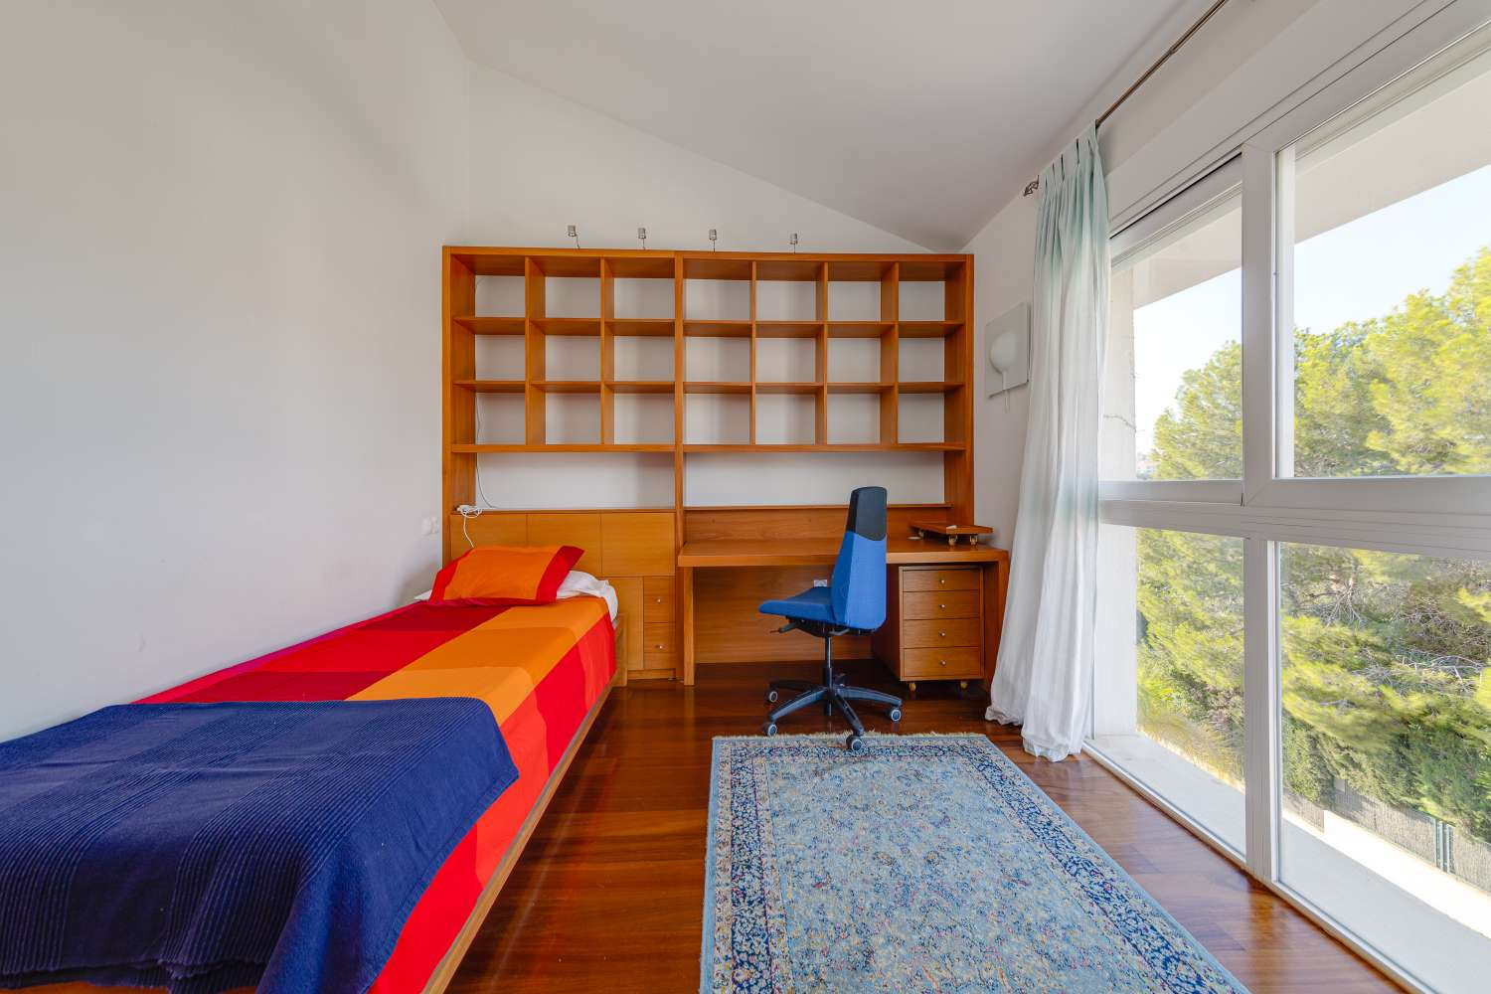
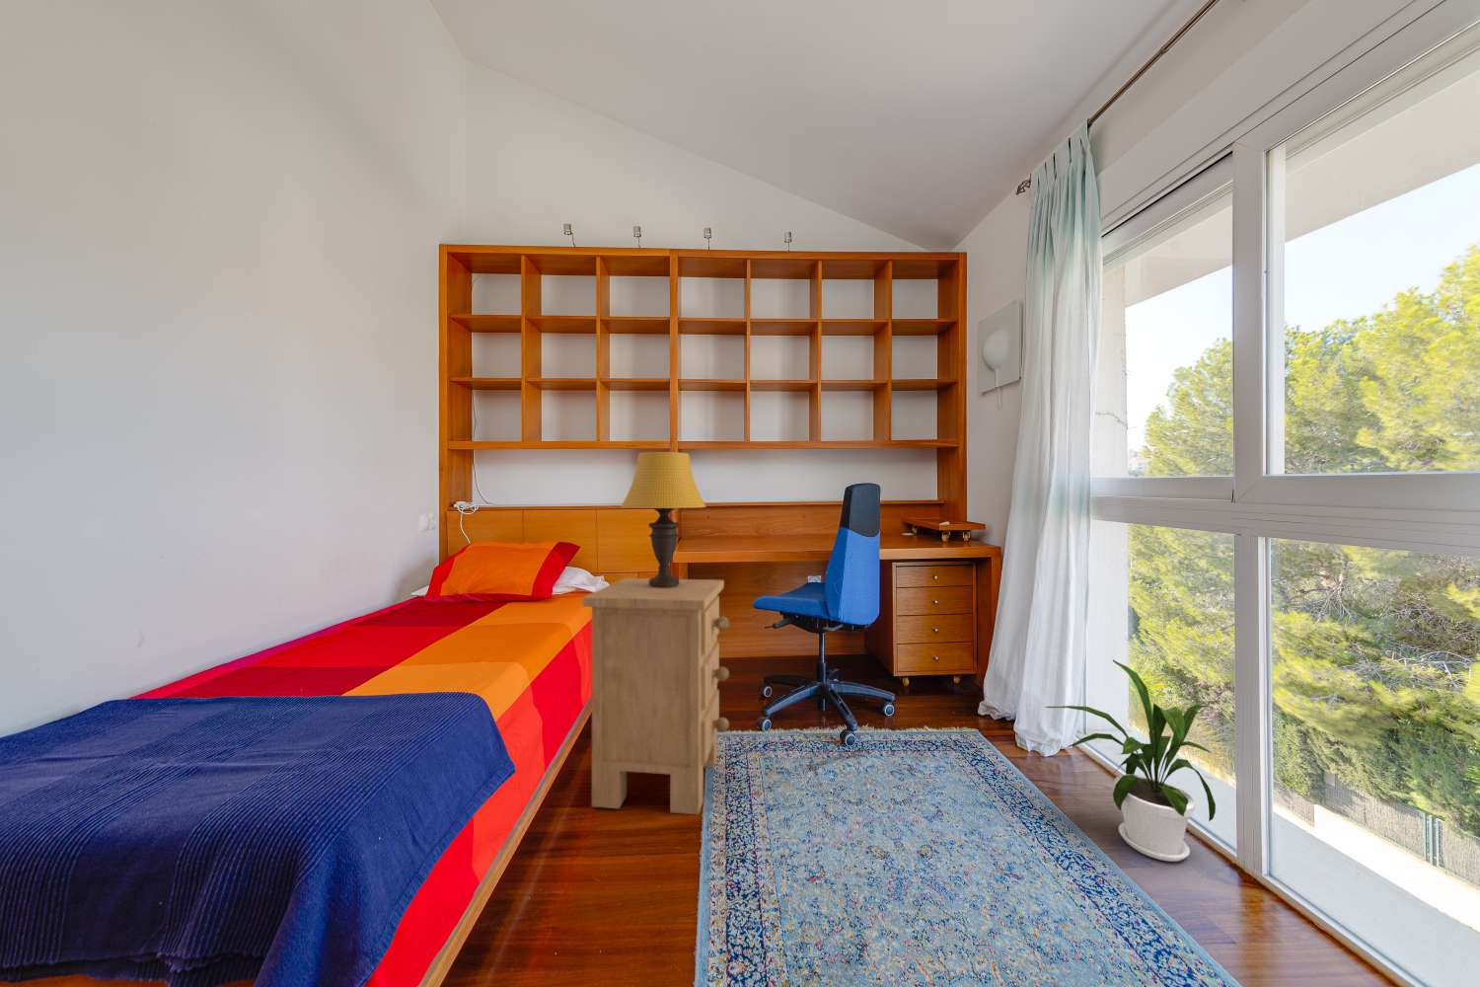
+ table lamp [620,451,707,588]
+ nightstand [581,577,730,815]
+ house plant [1045,659,1217,863]
